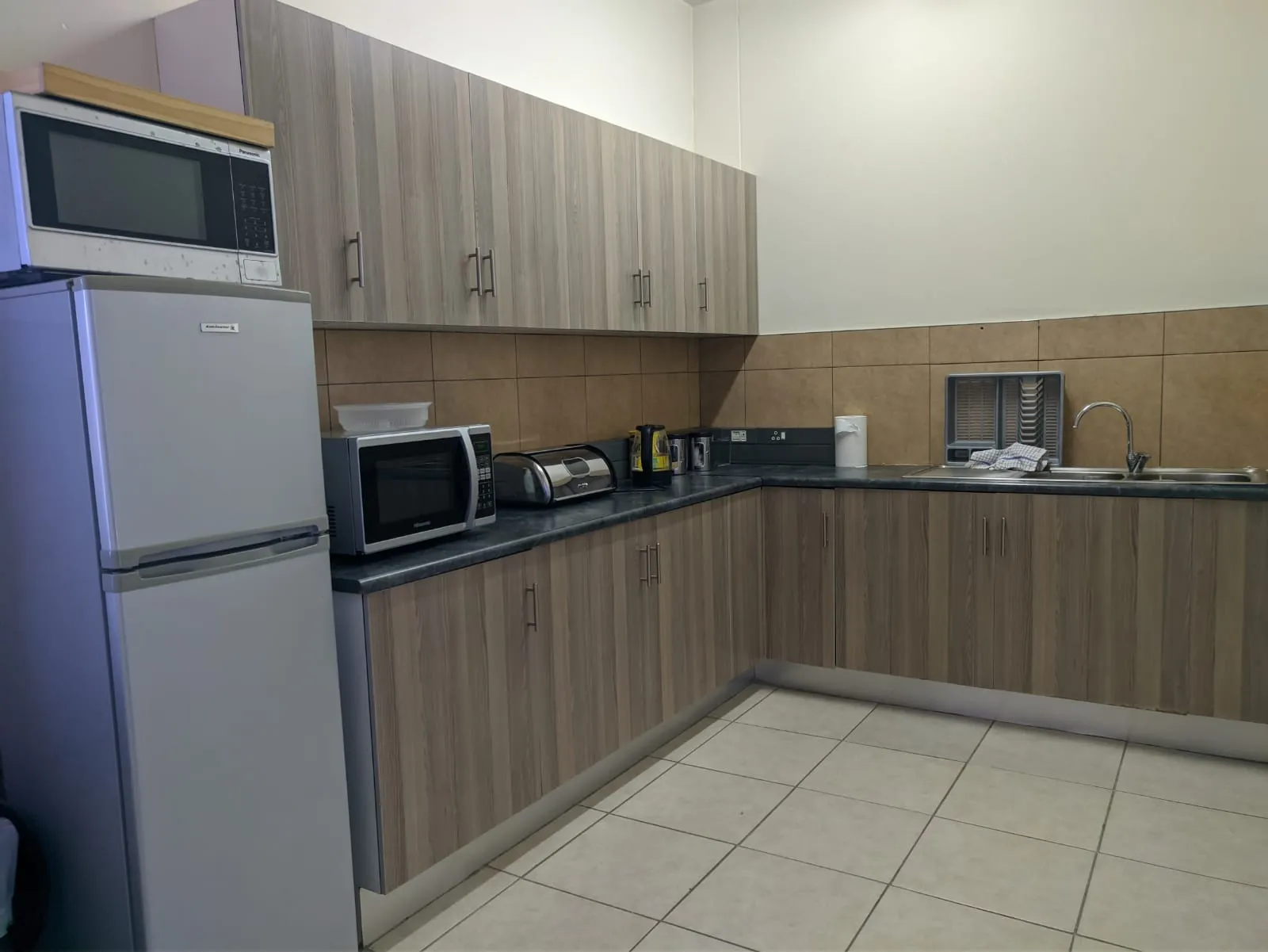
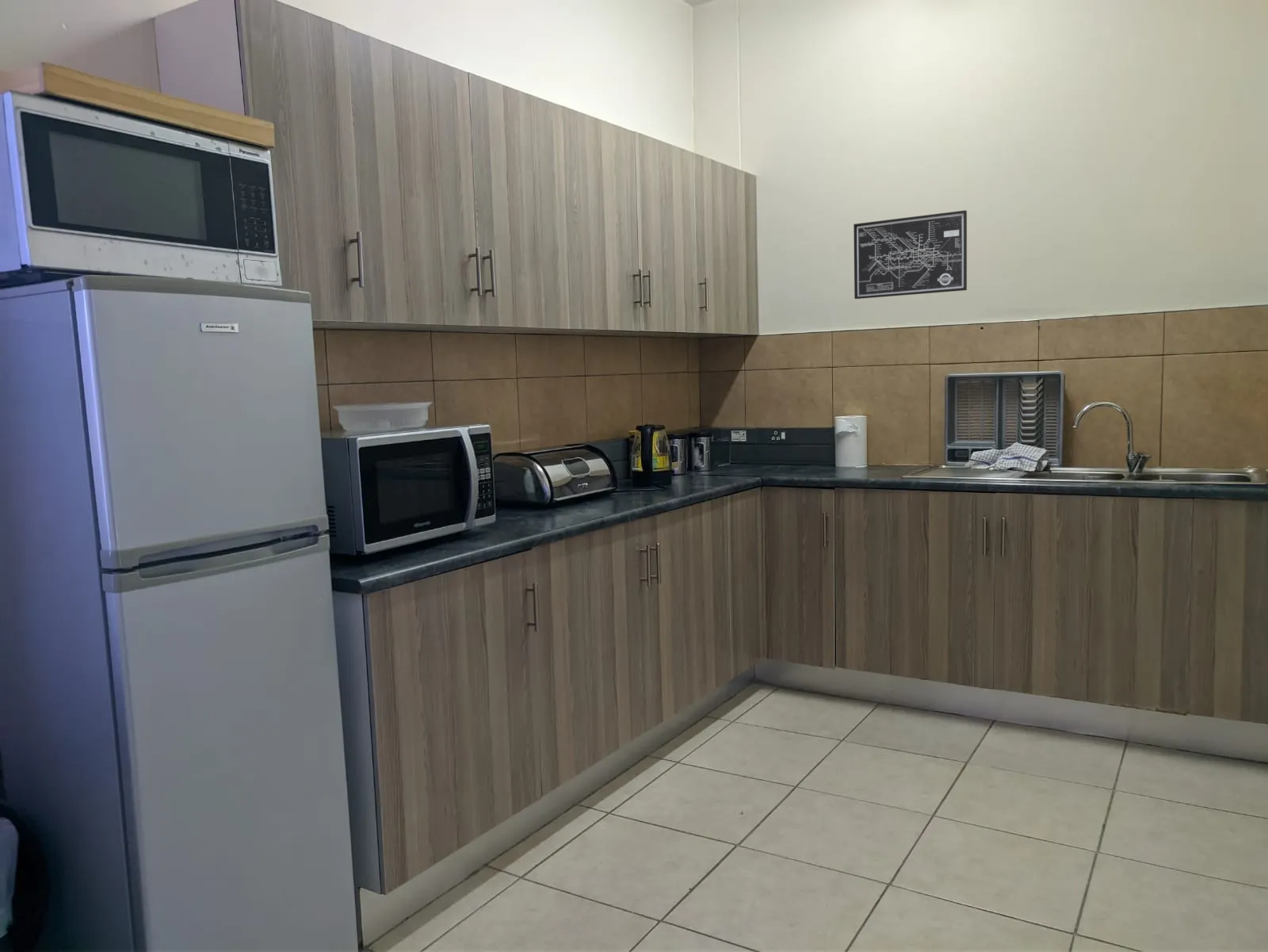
+ wall art [853,209,968,300]
